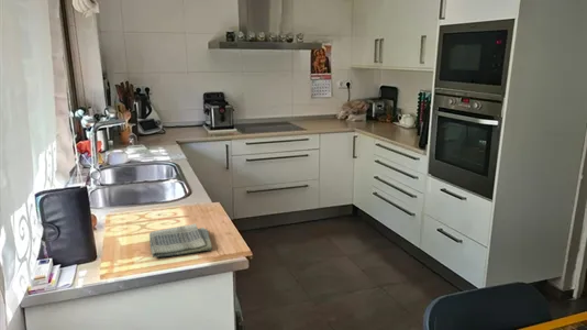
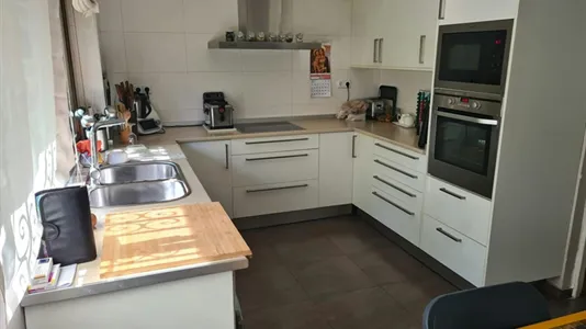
- dish towel [148,222,213,258]
